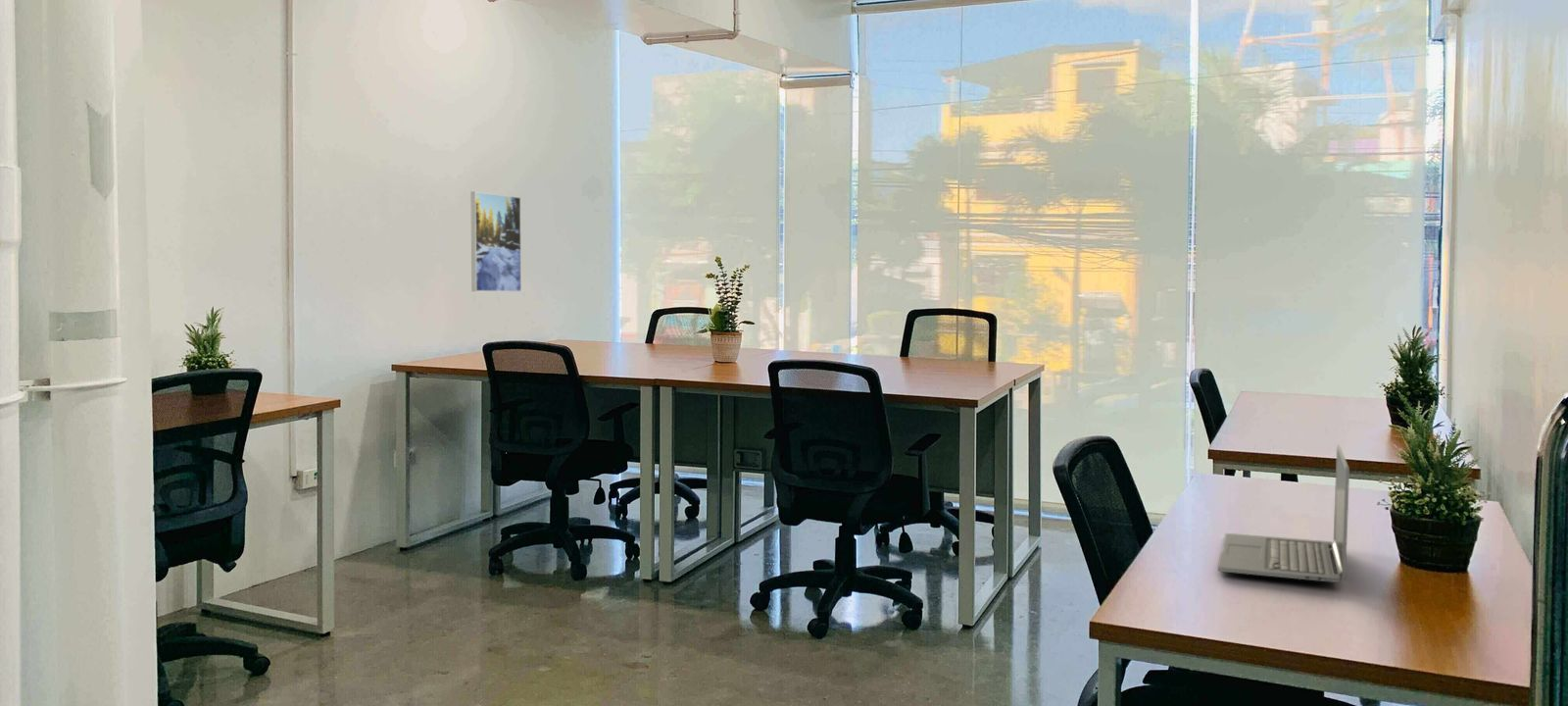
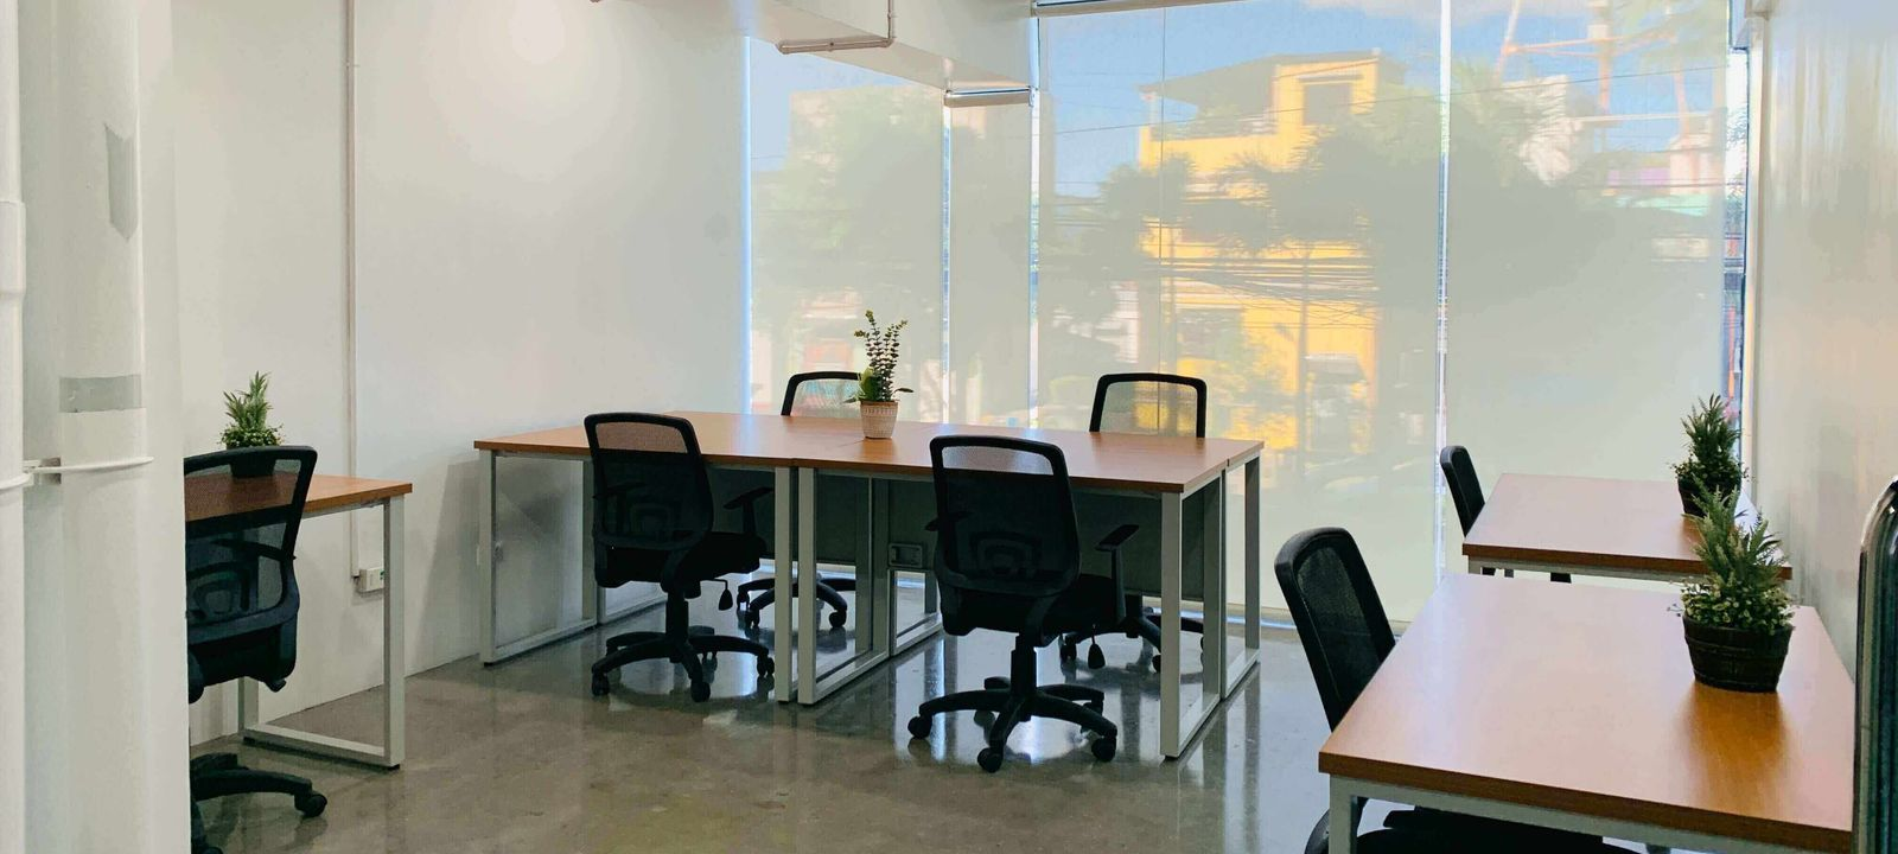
- laptop [1217,444,1350,583]
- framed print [469,190,522,293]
